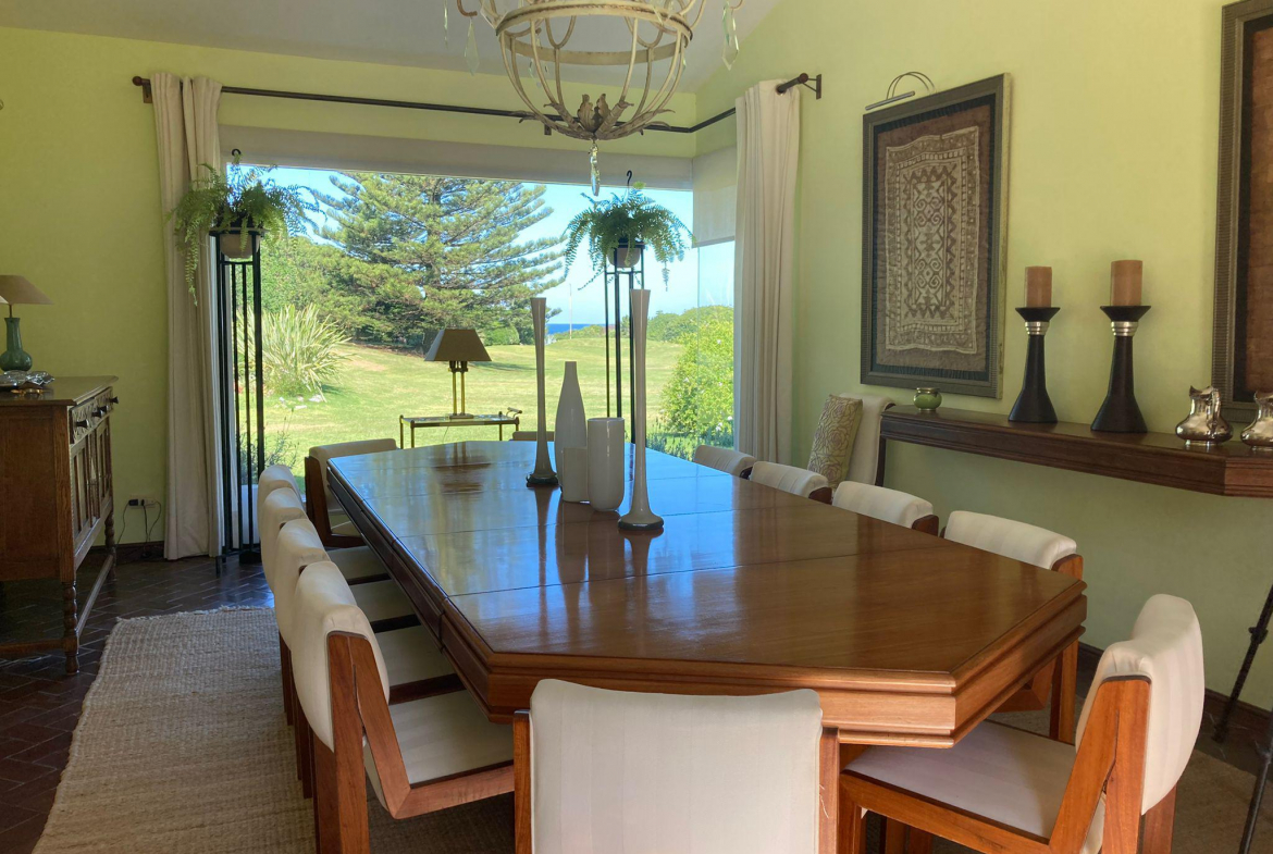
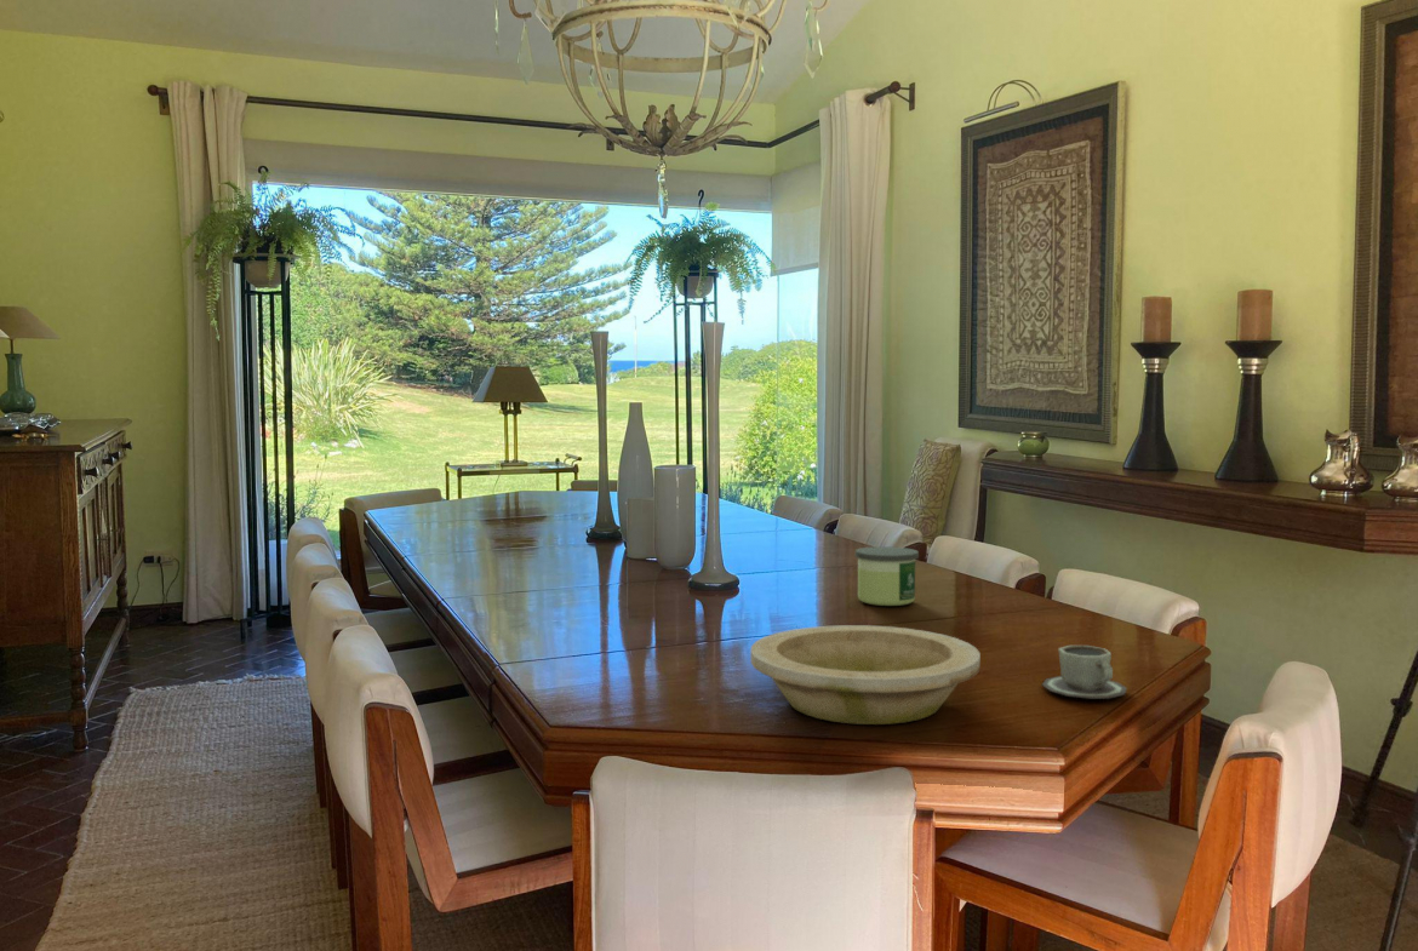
+ bowl [749,624,982,726]
+ cup [1041,644,1128,700]
+ candle [854,545,920,607]
